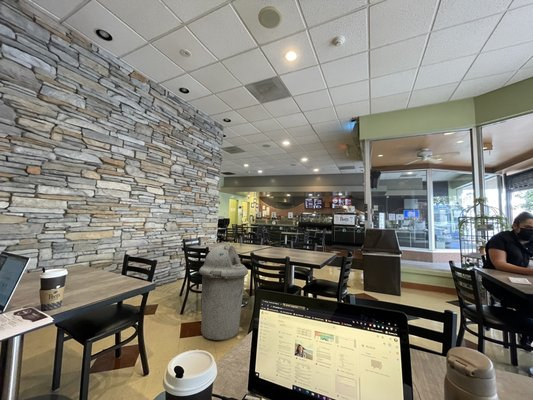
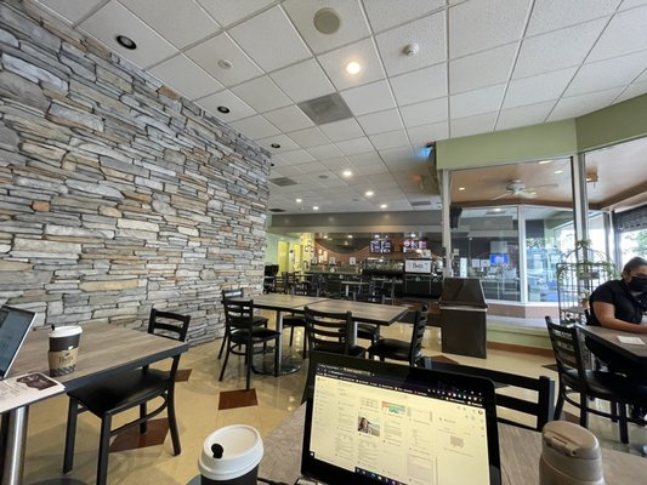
- trash can [198,243,249,341]
